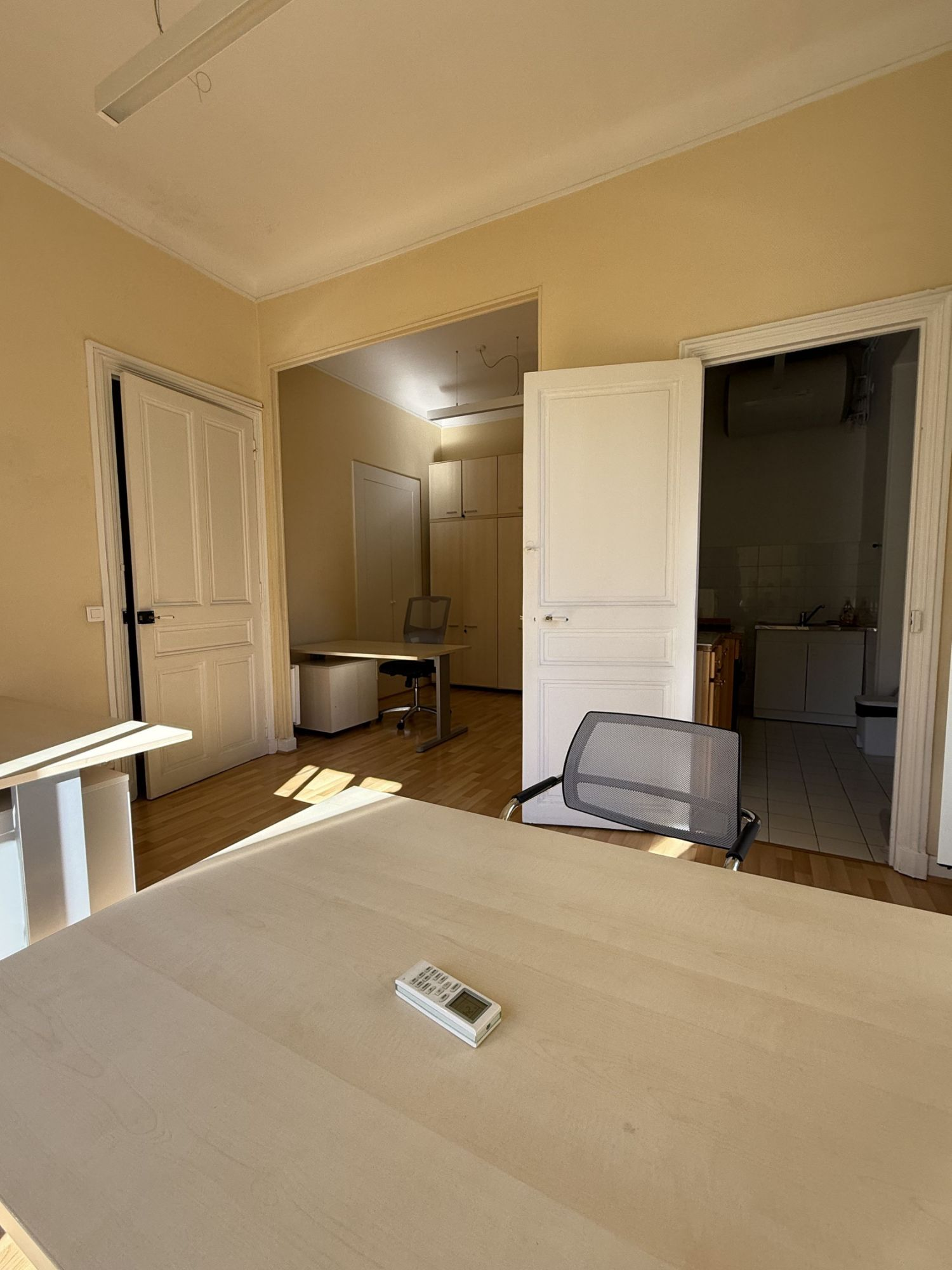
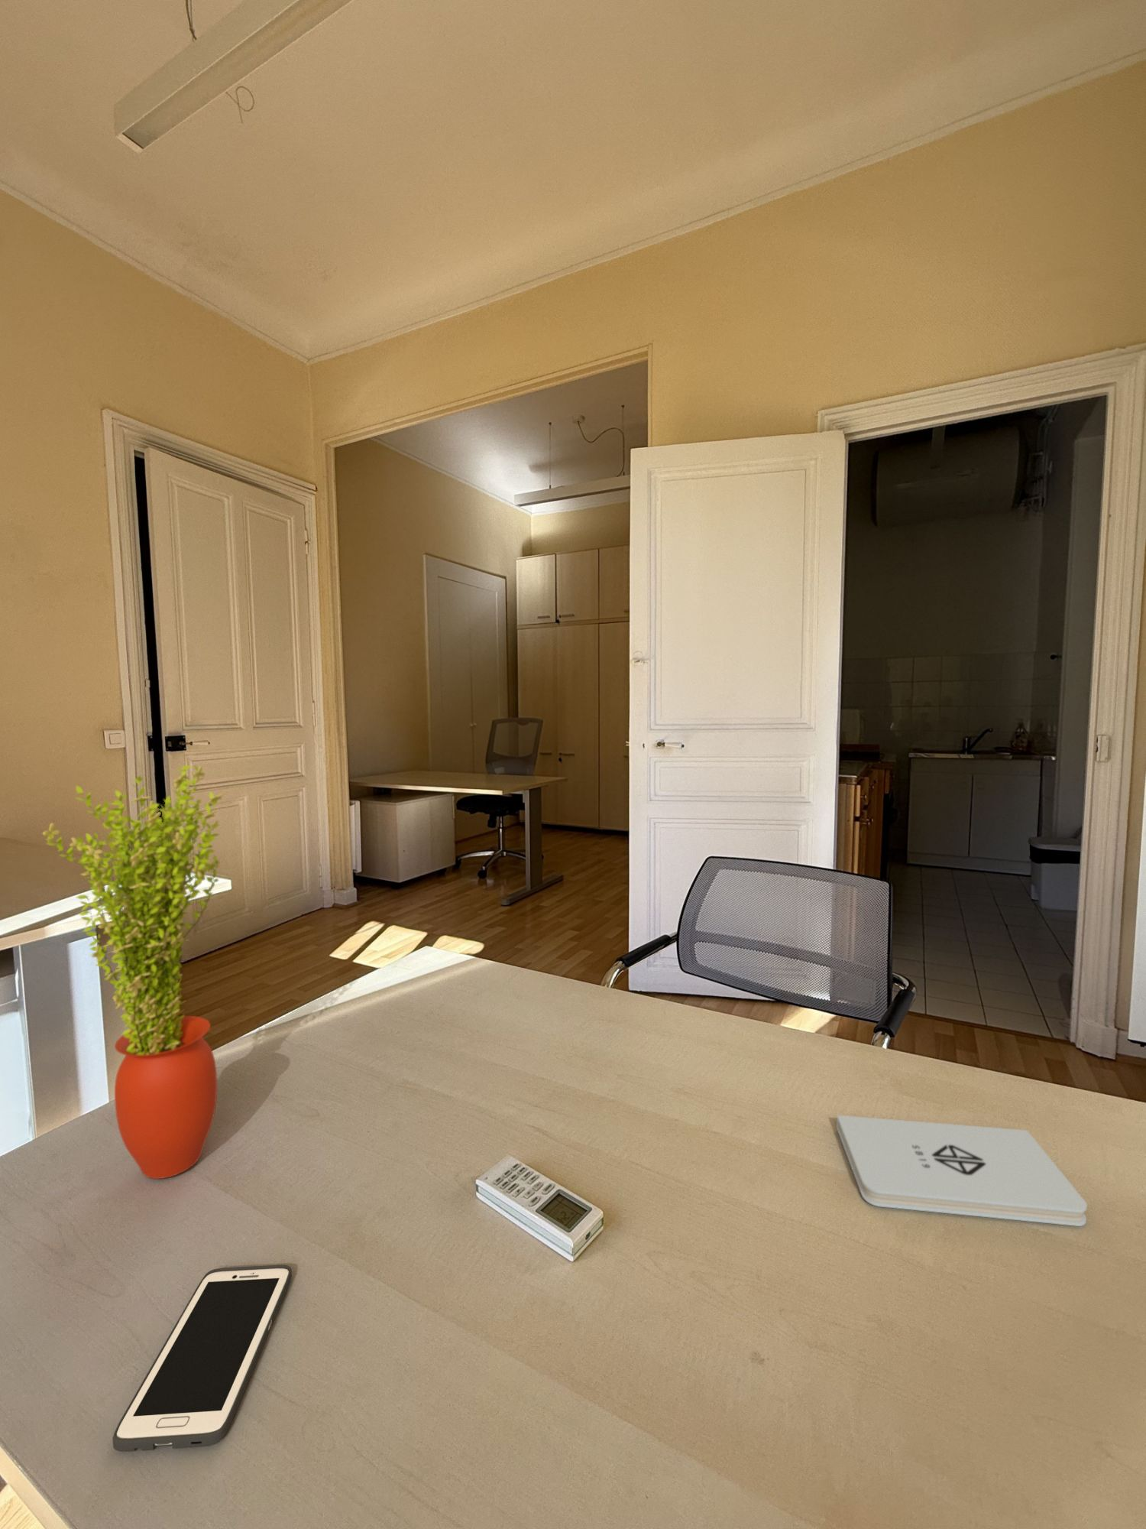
+ notepad [835,1115,1088,1227]
+ cell phone [112,1264,293,1452]
+ potted plant [42,763,224,1180]
